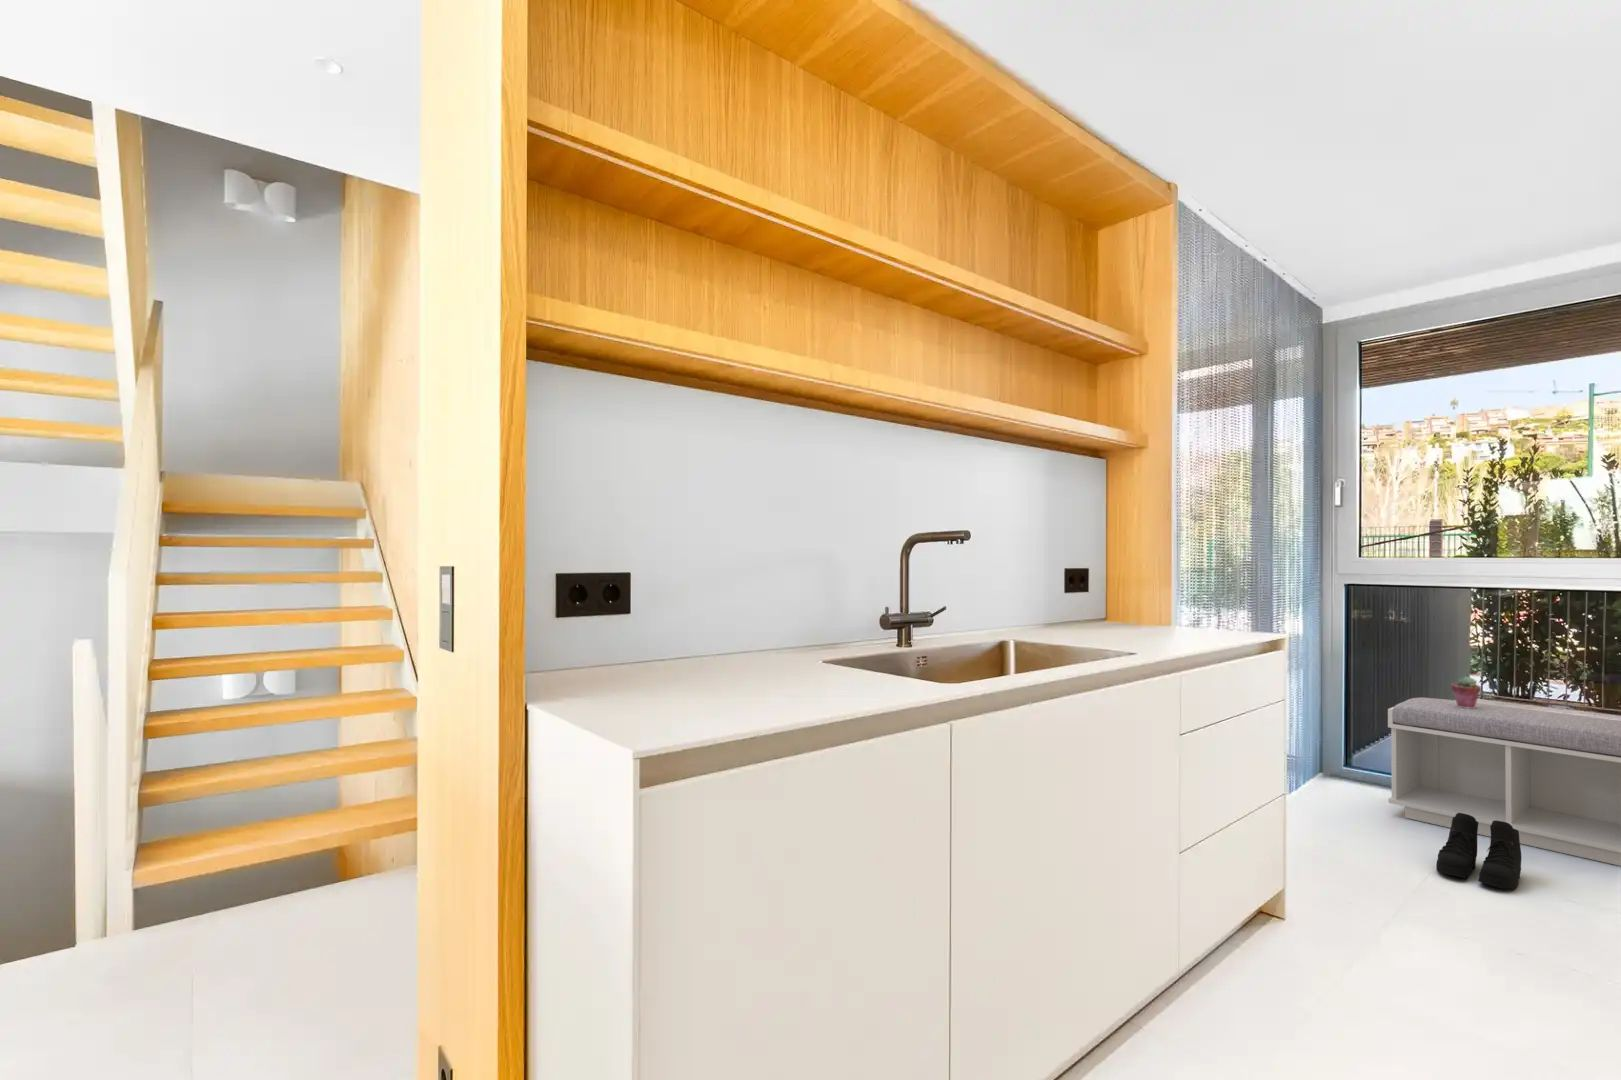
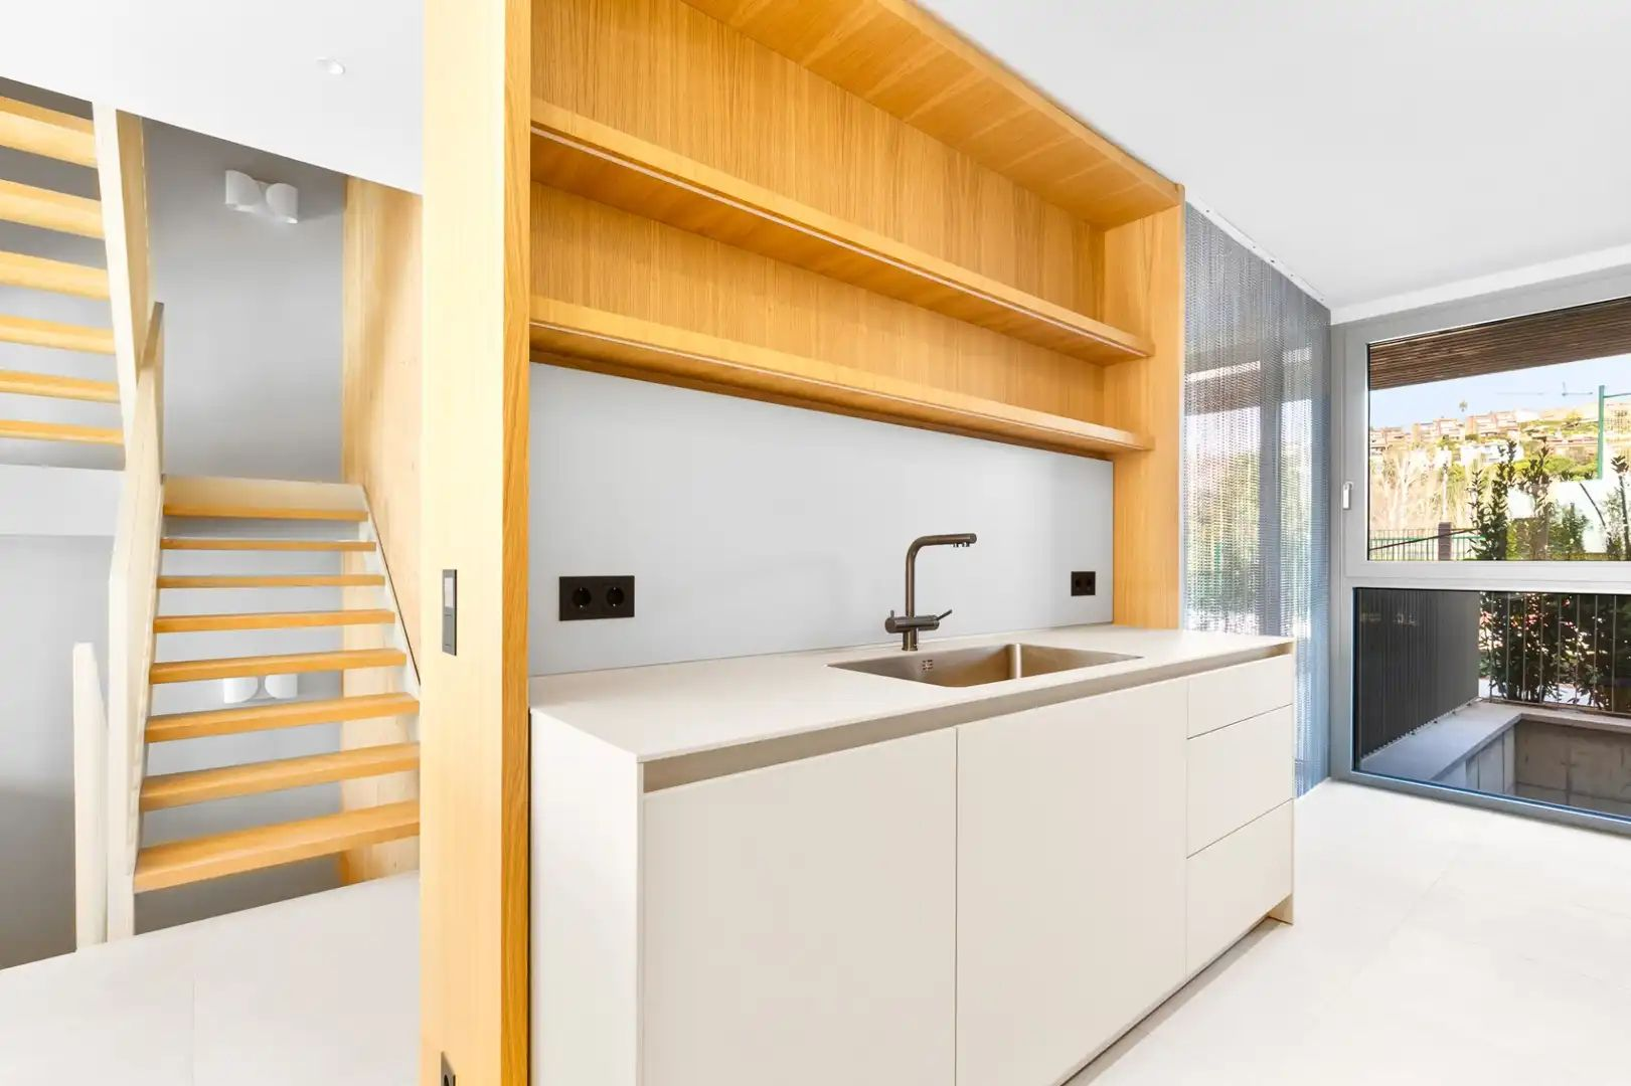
- boots [1435,812,1522,891]
- potted succulent [1450,676,1482,708]
- bench [1387,697,1621,867]
